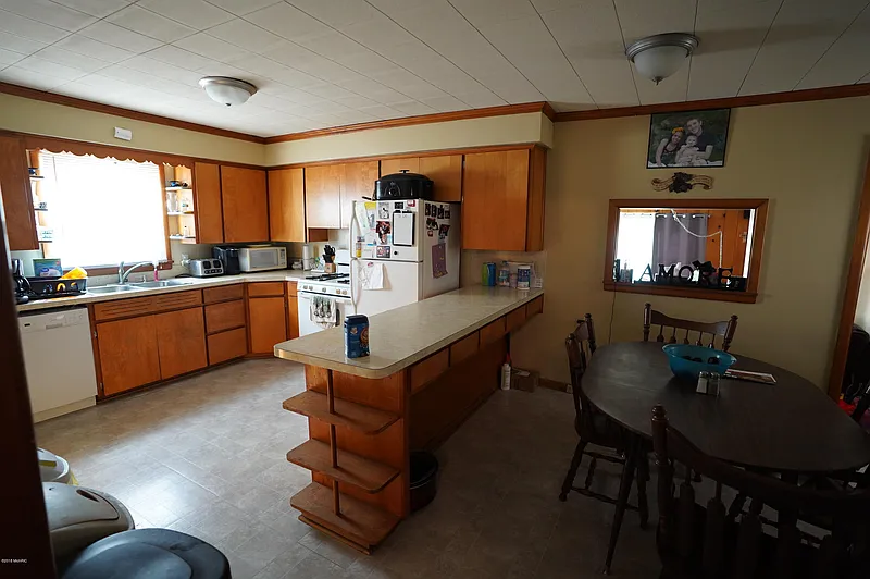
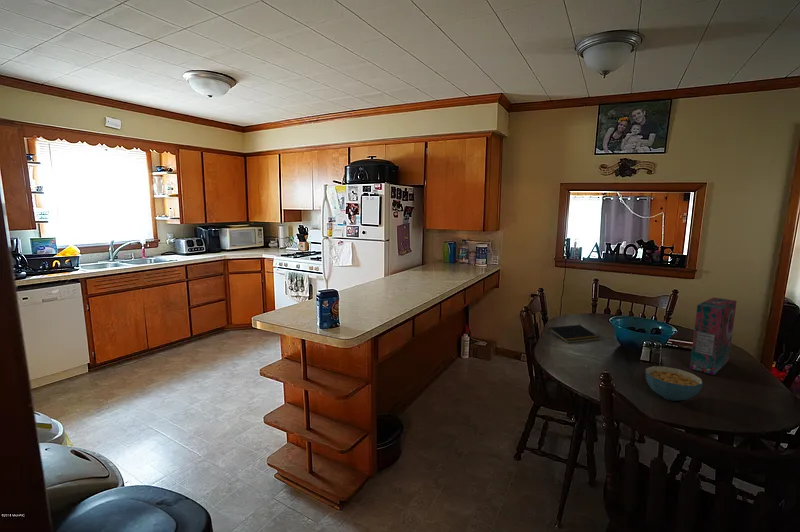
+ notepad [547,324,601,344]
+ cereal bowl [645,365,704,402]
+ cereal box [689,297,738,376]
